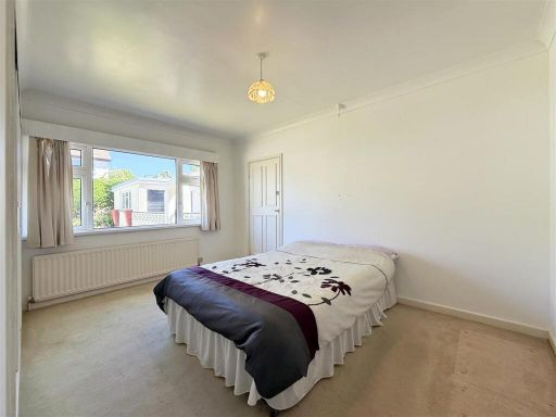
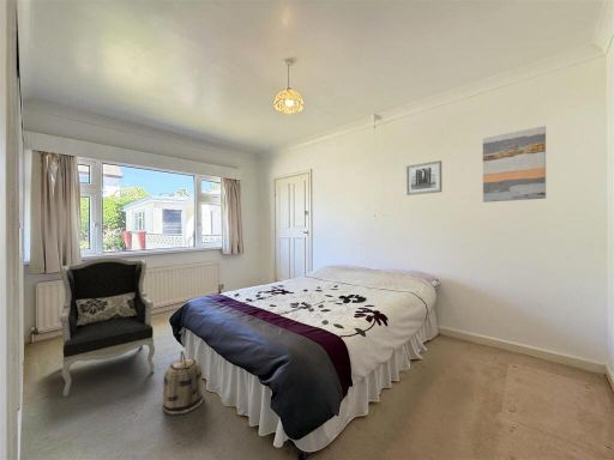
+ armchair [59,256,156,398]
+ basket [162,350,205,416]
+ wall art [404,159,443,196]
+ wall art [481,125,547,204]
